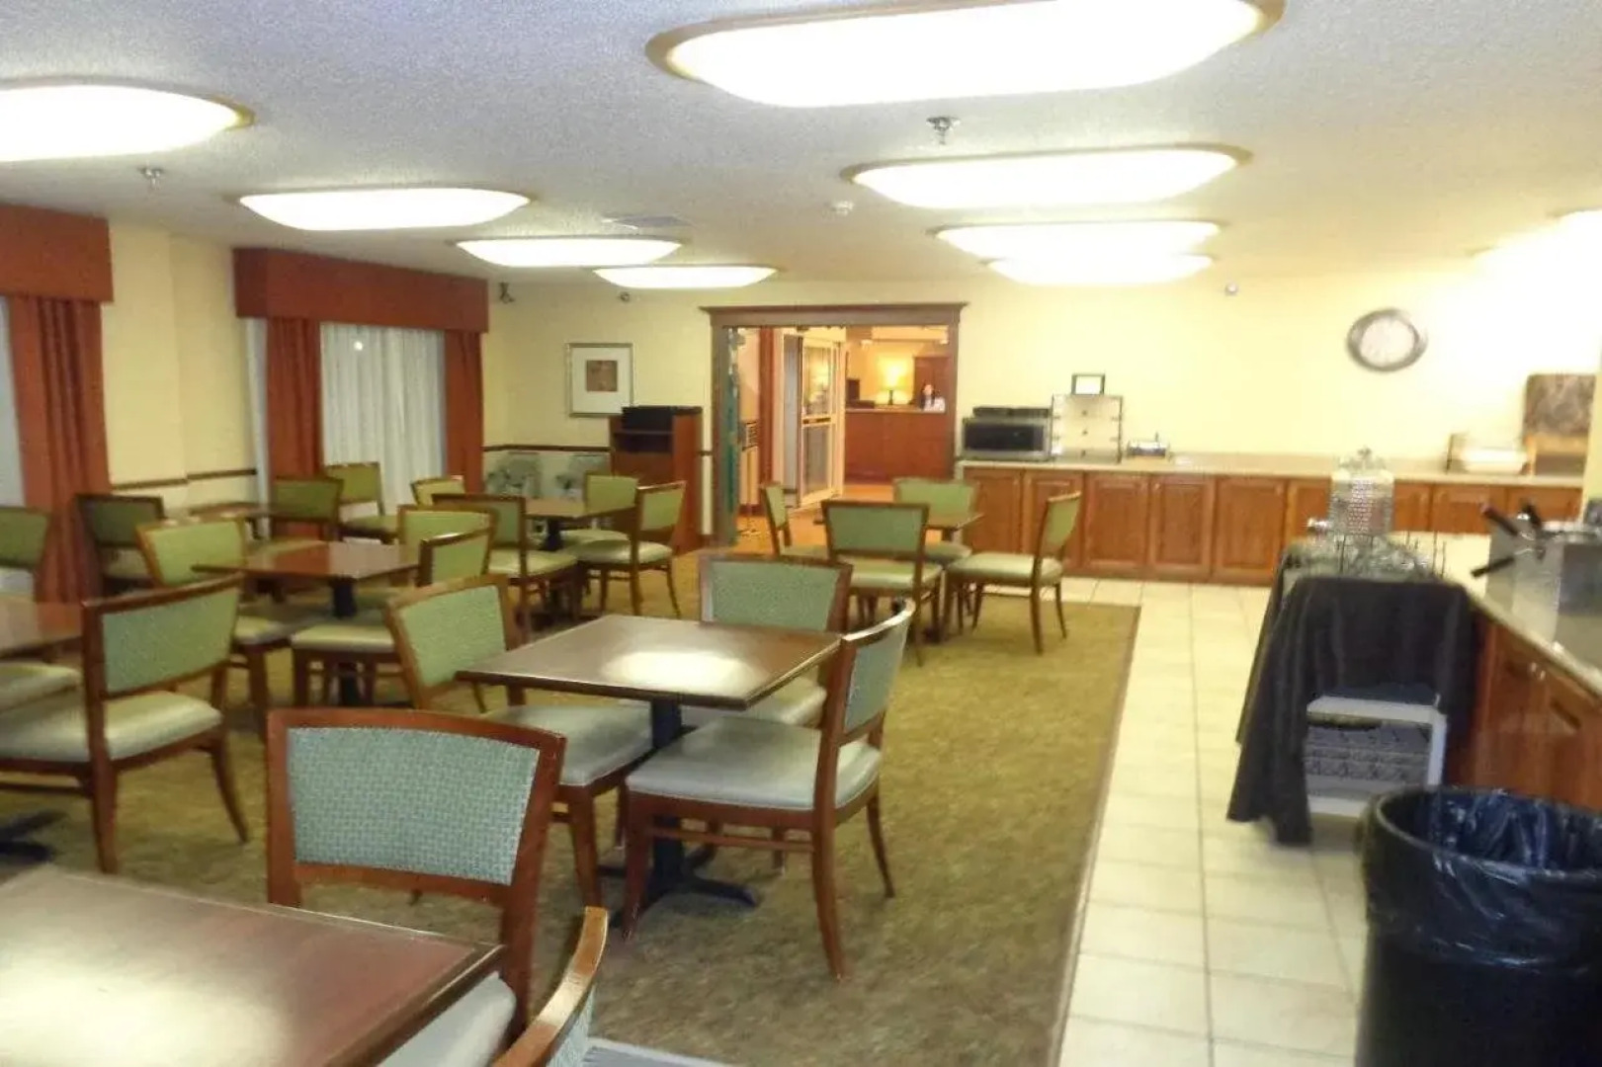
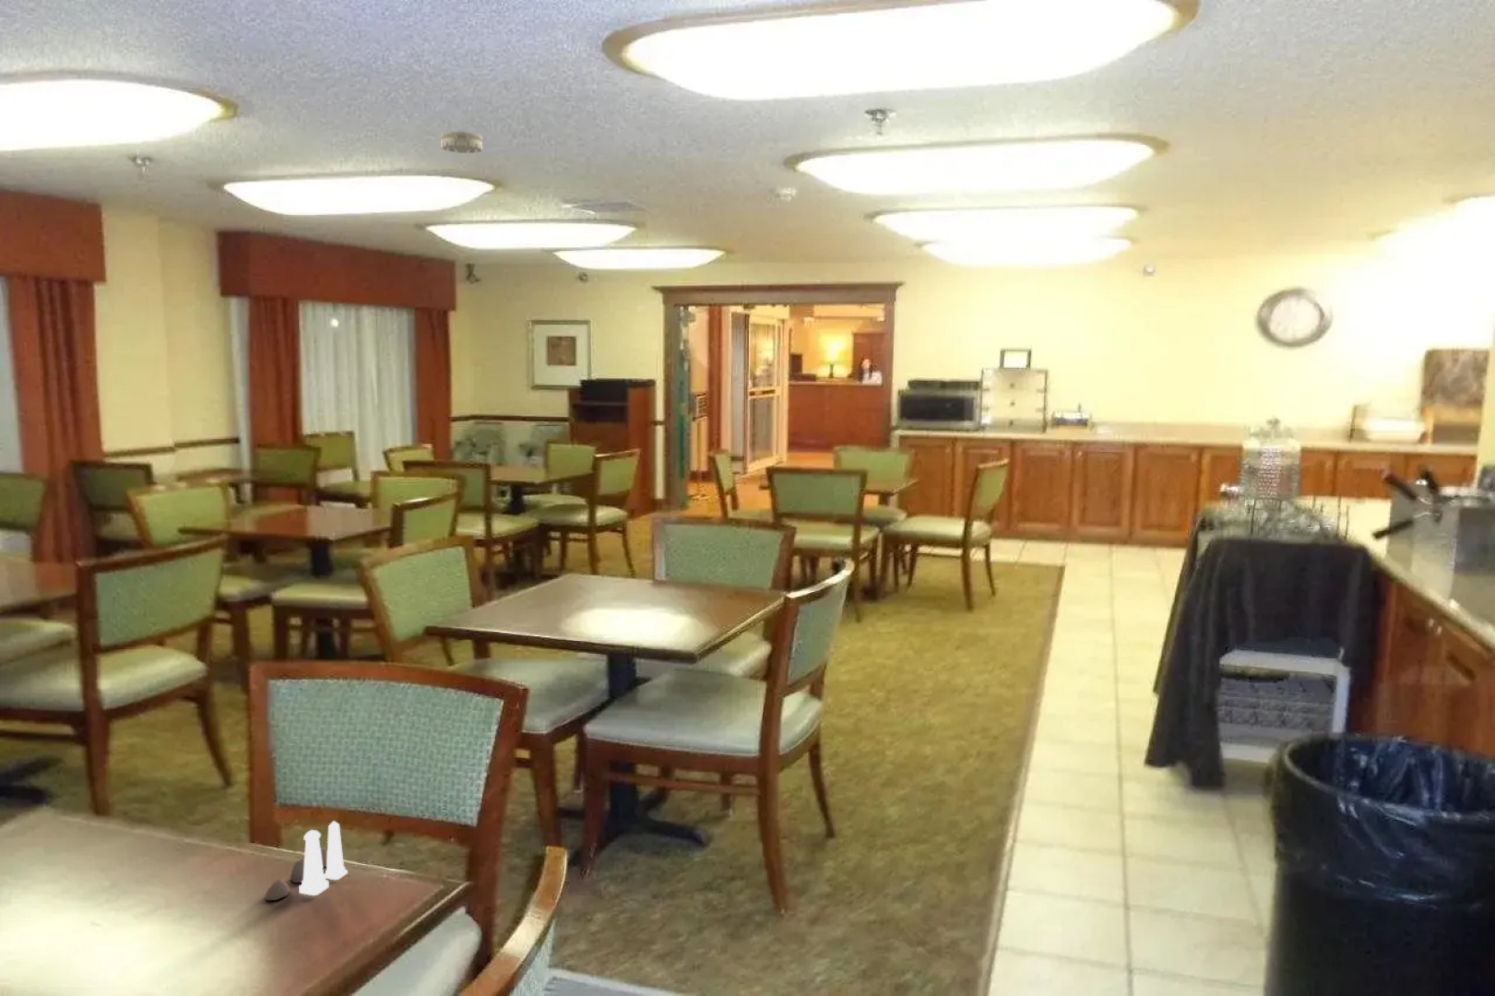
+ smoke detector [440,130,484,155]
+ salt and pepper shaker set [263,820,349,902]
